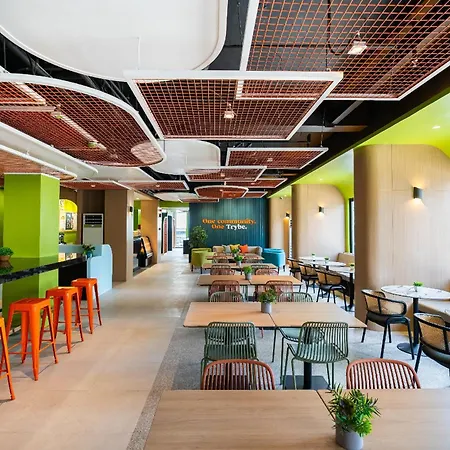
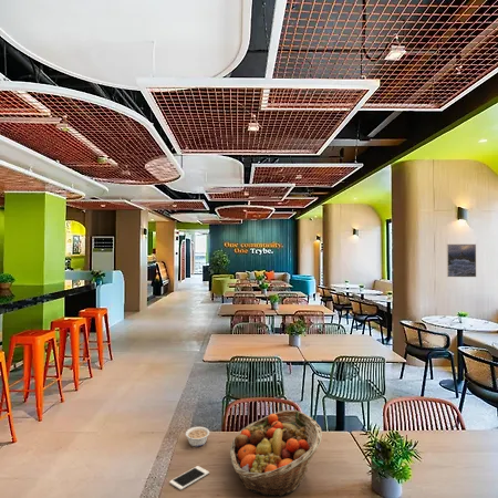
+ cell phone [168,465,210,491]
+ legume [185,426,210,447]
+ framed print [446,243,477,278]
+ fruit basket [229,408,323,498]
